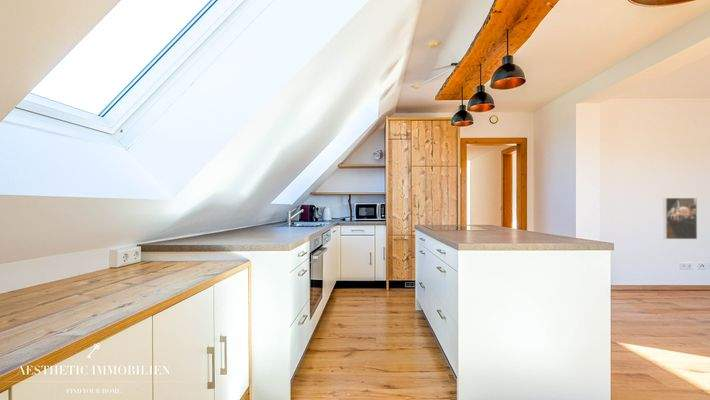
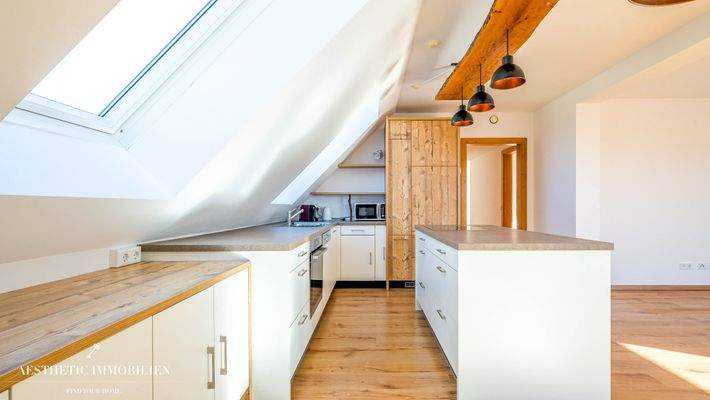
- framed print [663,197,698,240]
